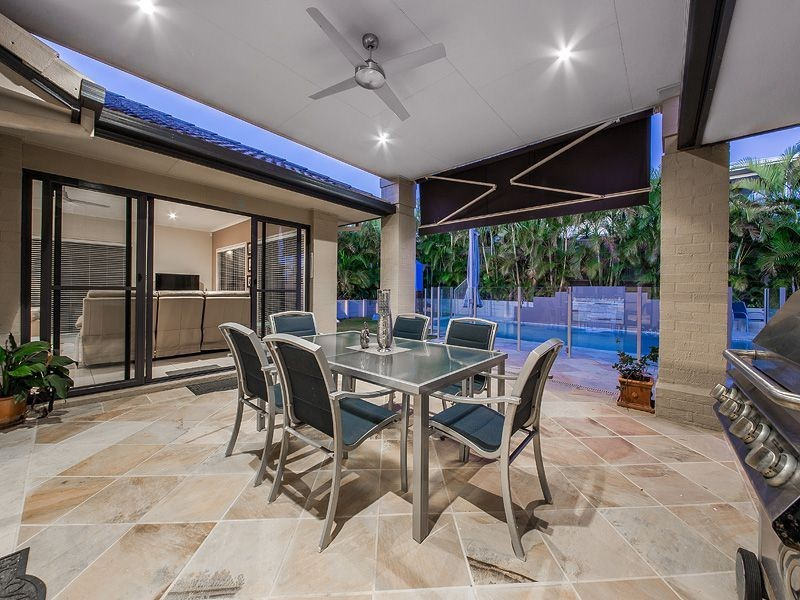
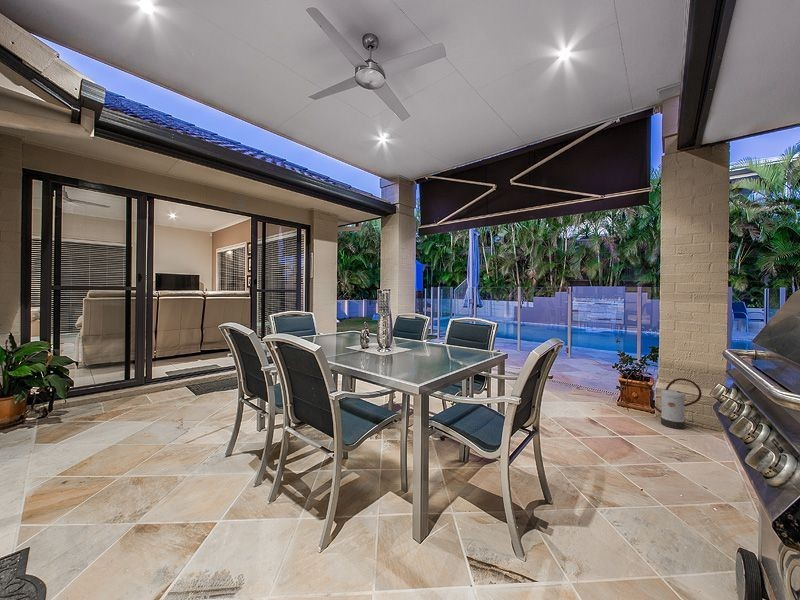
+ watering can [644,377,703,430]
